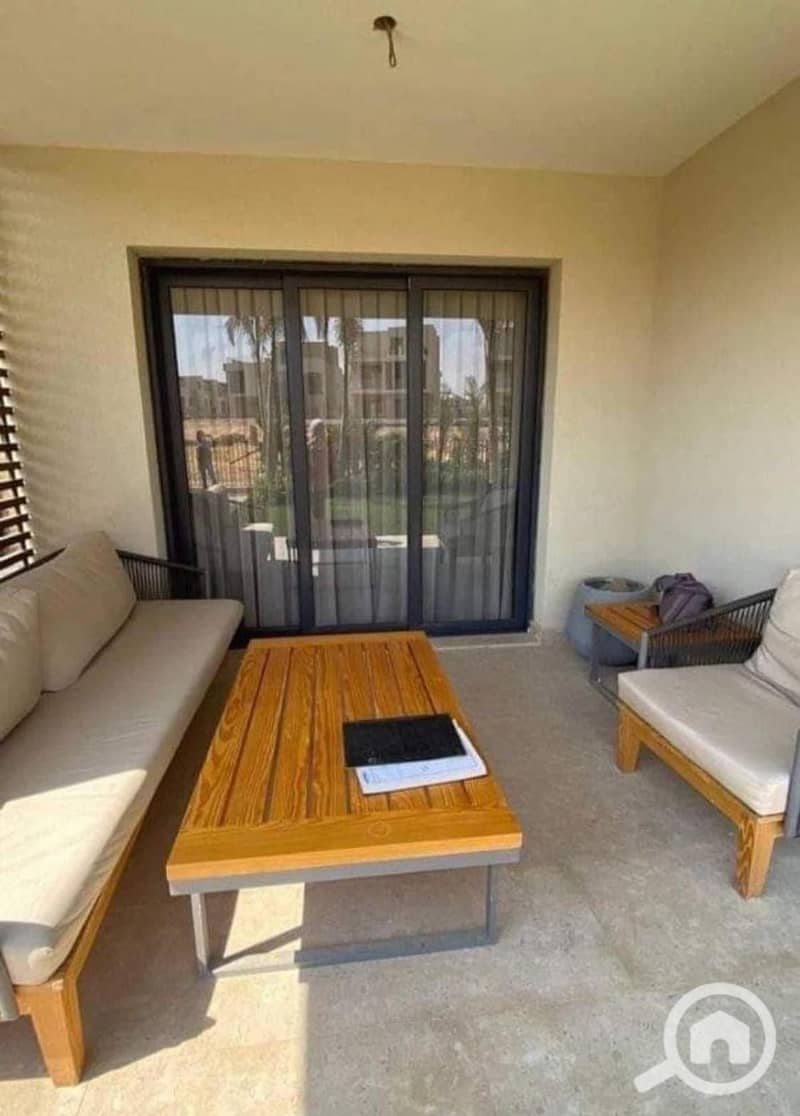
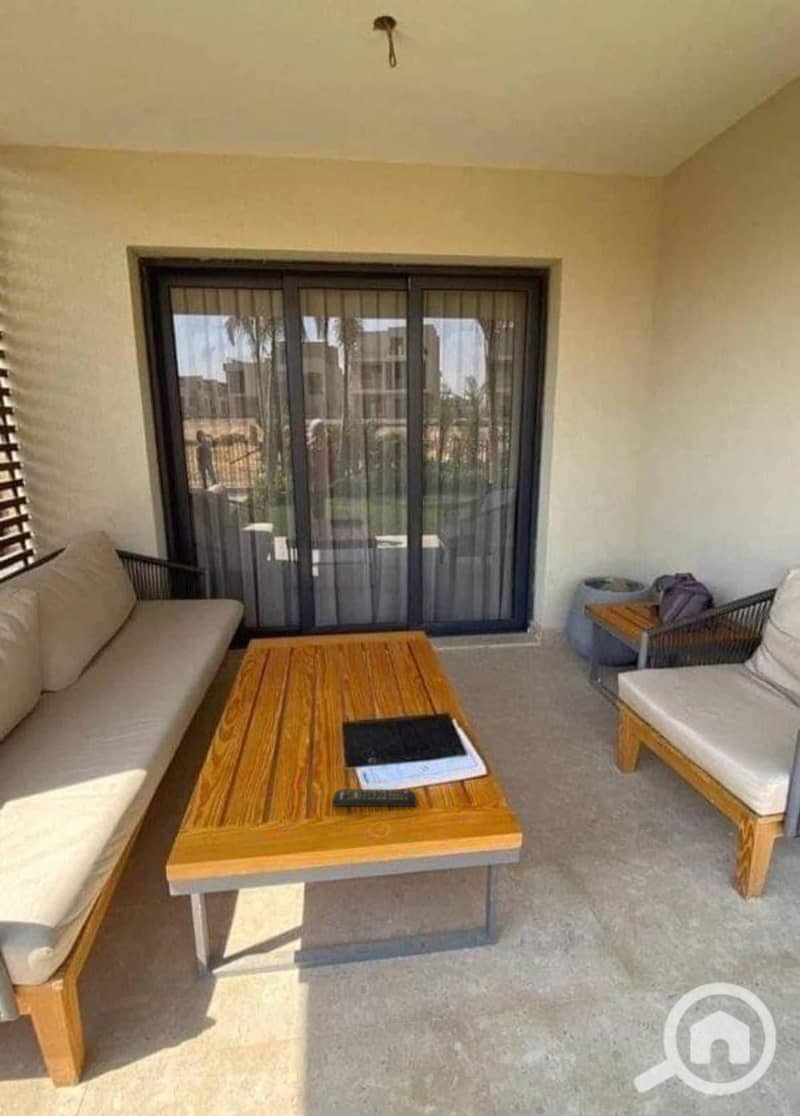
+ remote control [331,788,417,807]
